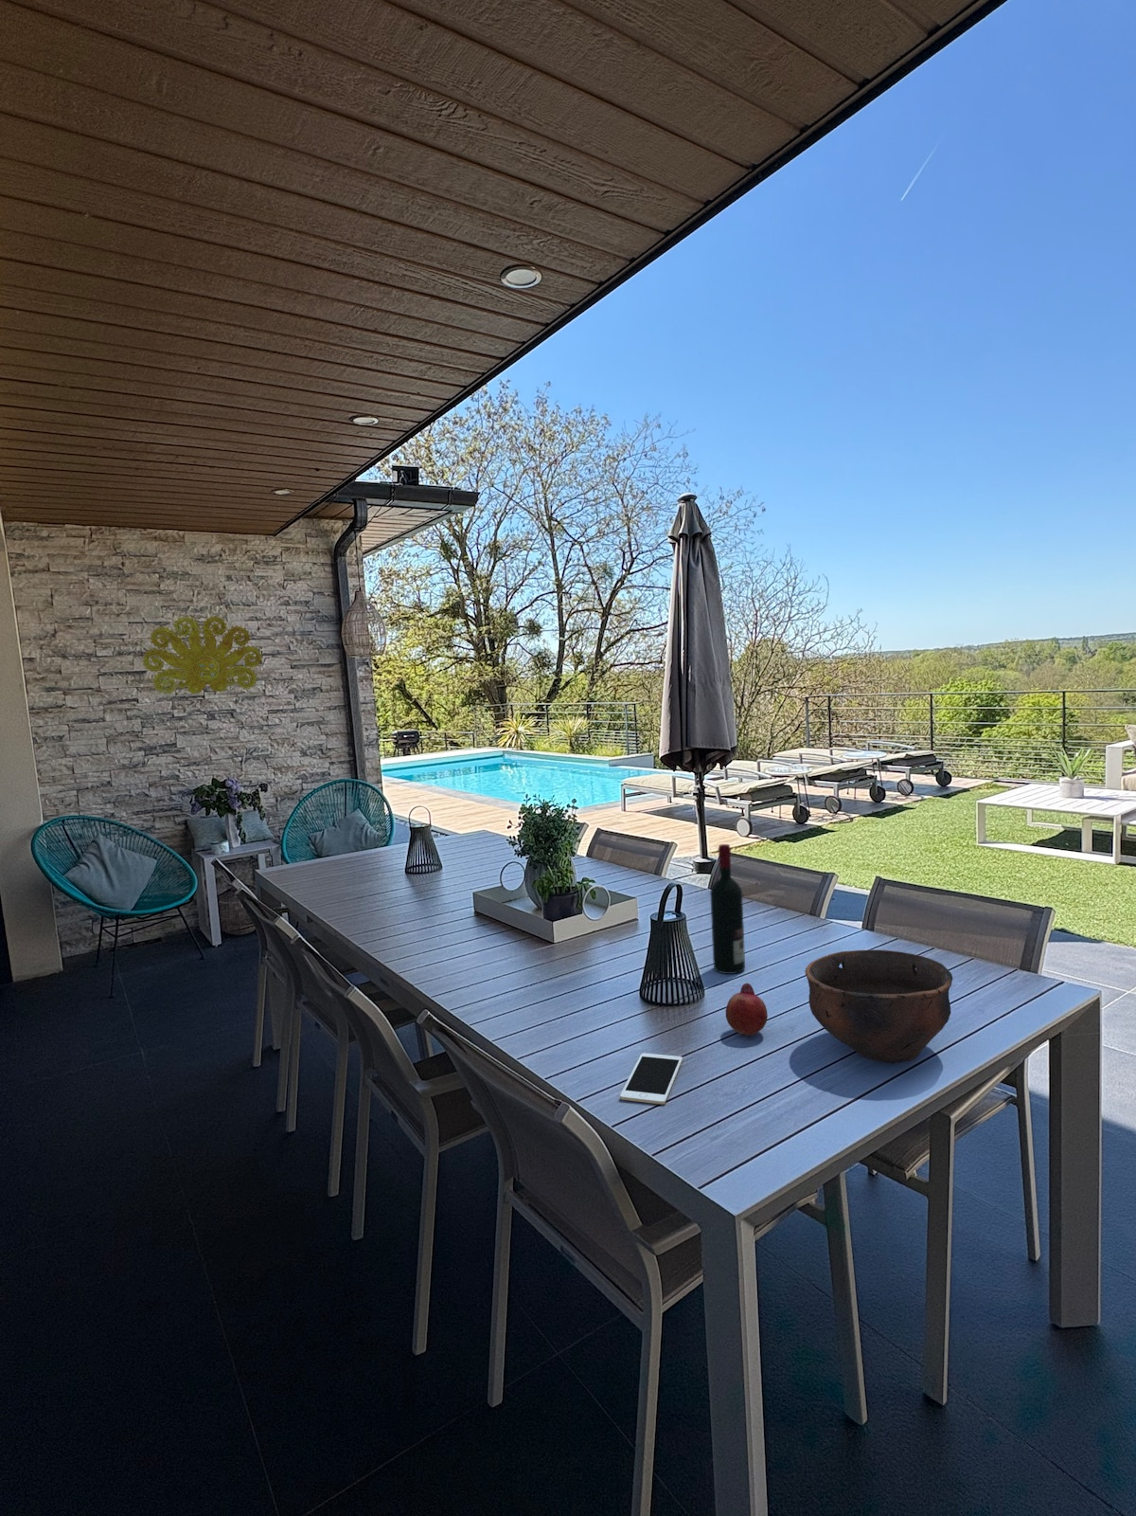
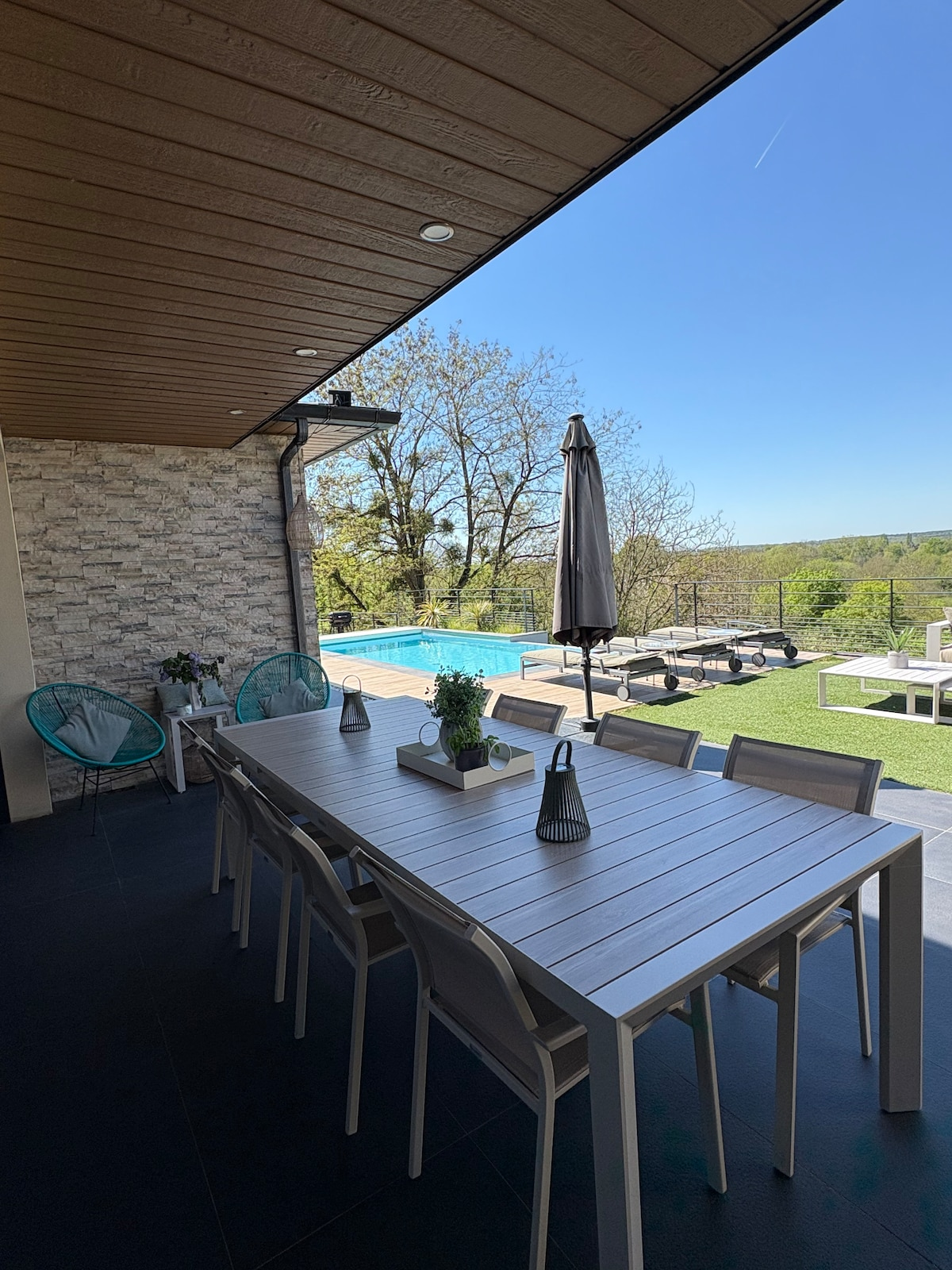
- cell phone [619,1053,684,1105]
- alcohol [709,843,746,975]
- fruit [726,982,768,1037]
- bowl [804,949,955,1064]
- wall decoration [141,615,264,696]
